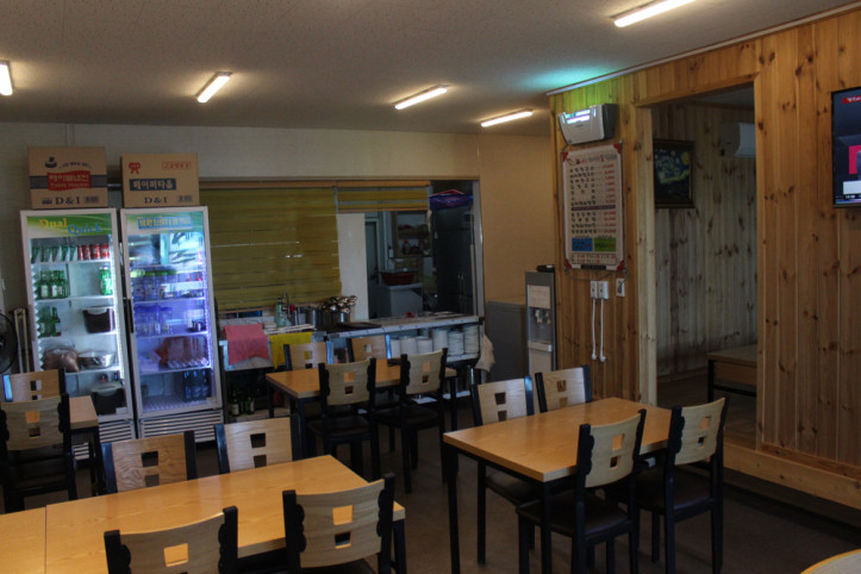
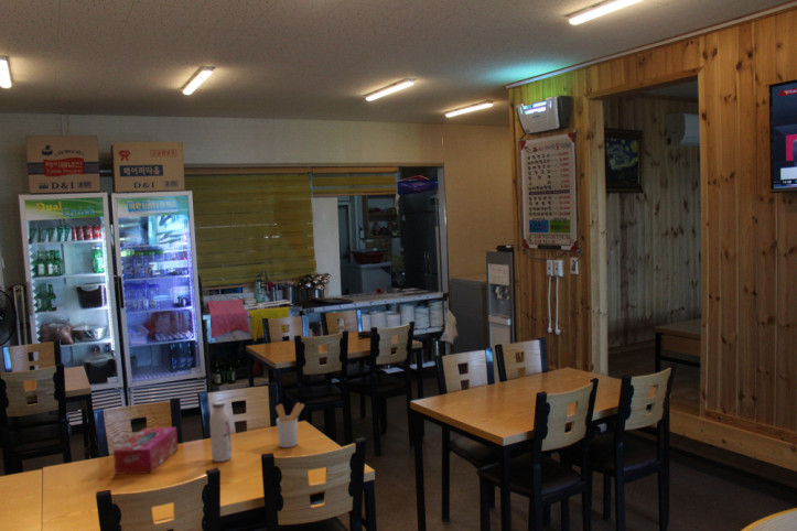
+ water bottle [208,400,233,463]
+ utensil holder [274,401,305,448]
+ tissue box [112,426,179,476]
